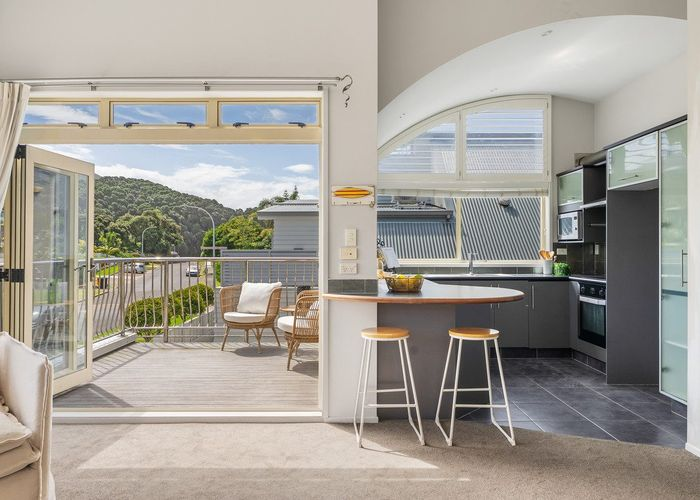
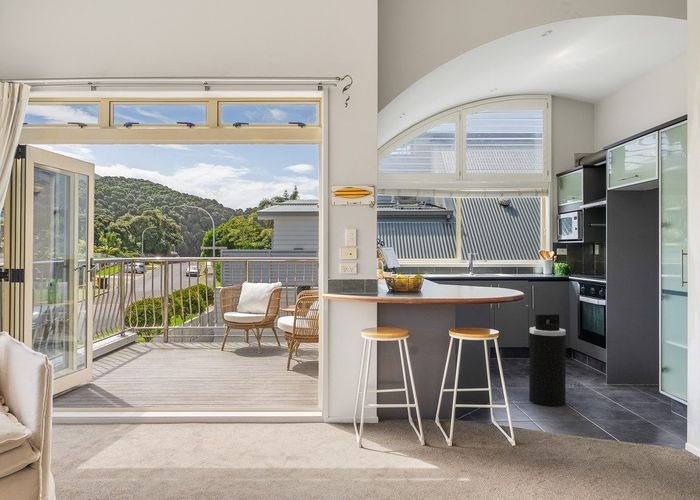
+ trash can [528,313,567,407]
